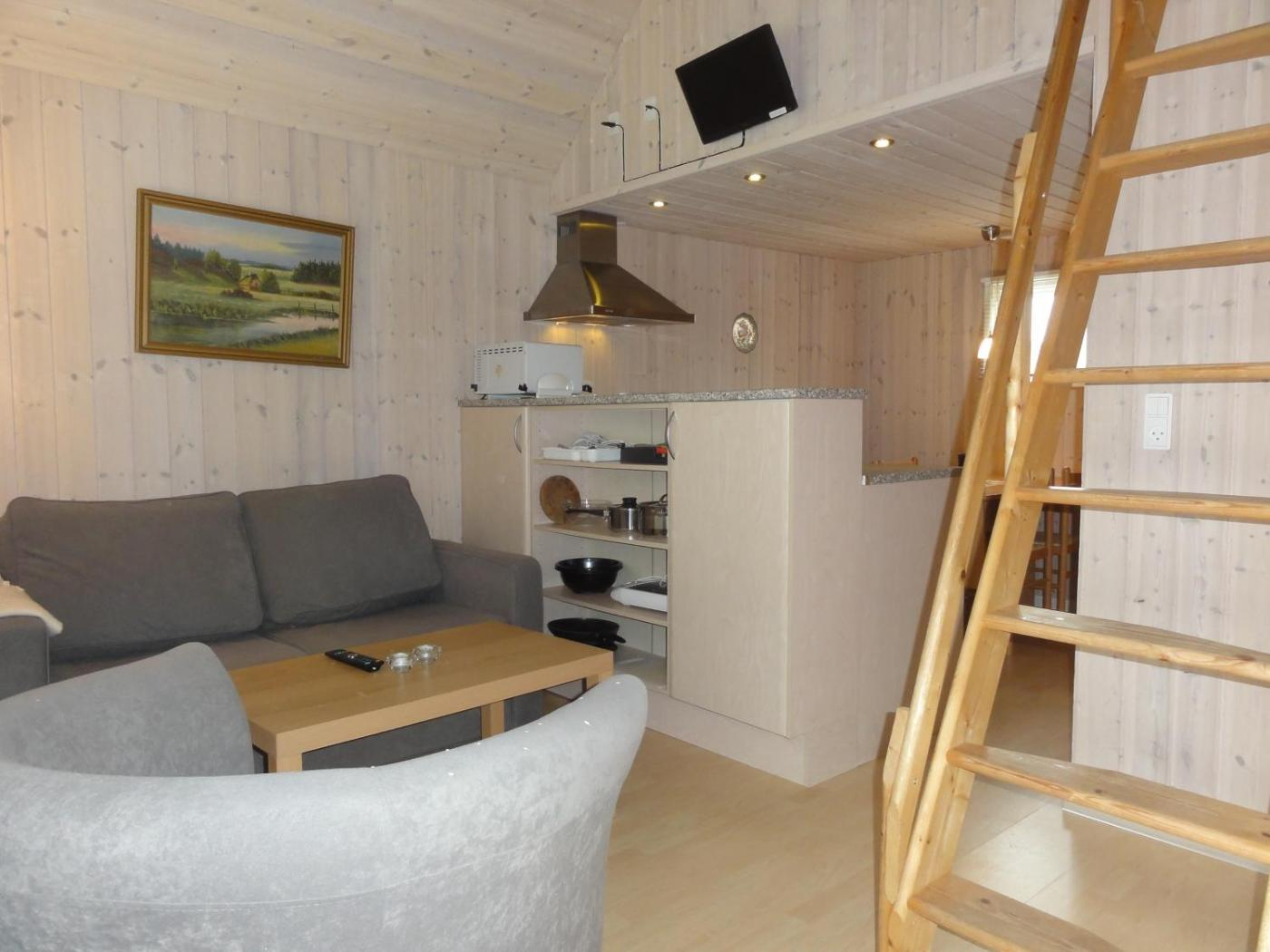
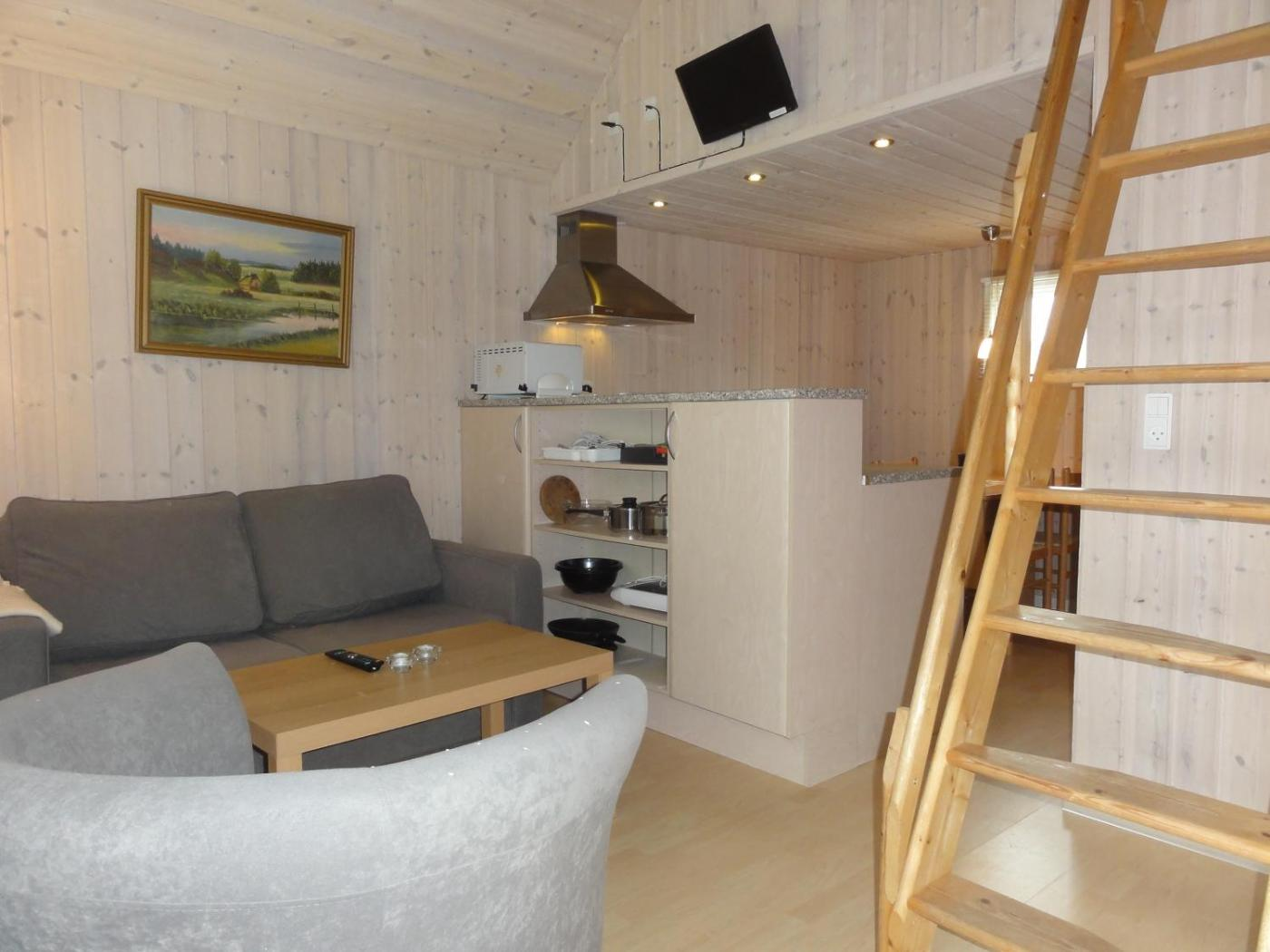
- decorative plate [731,312,759,355]
